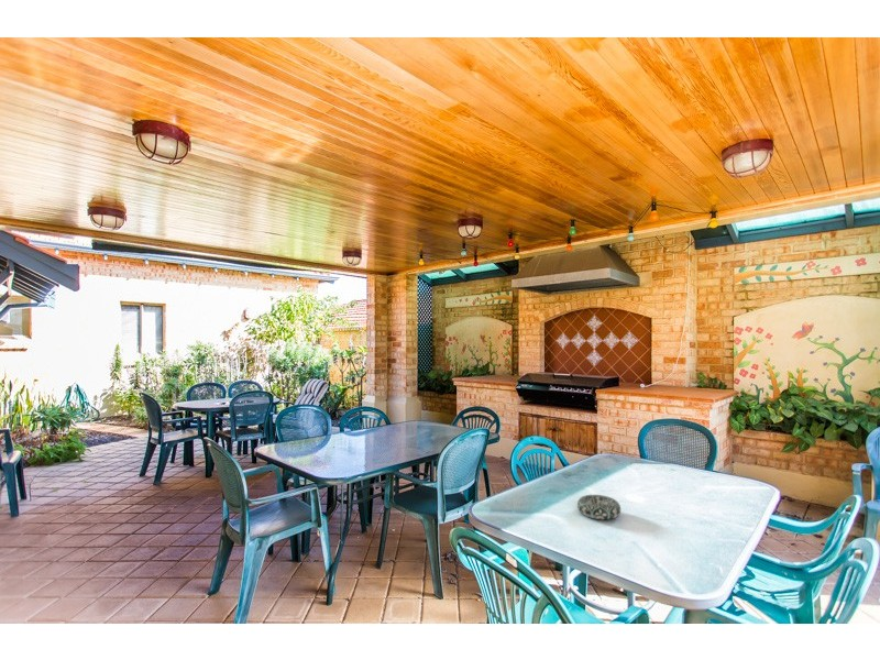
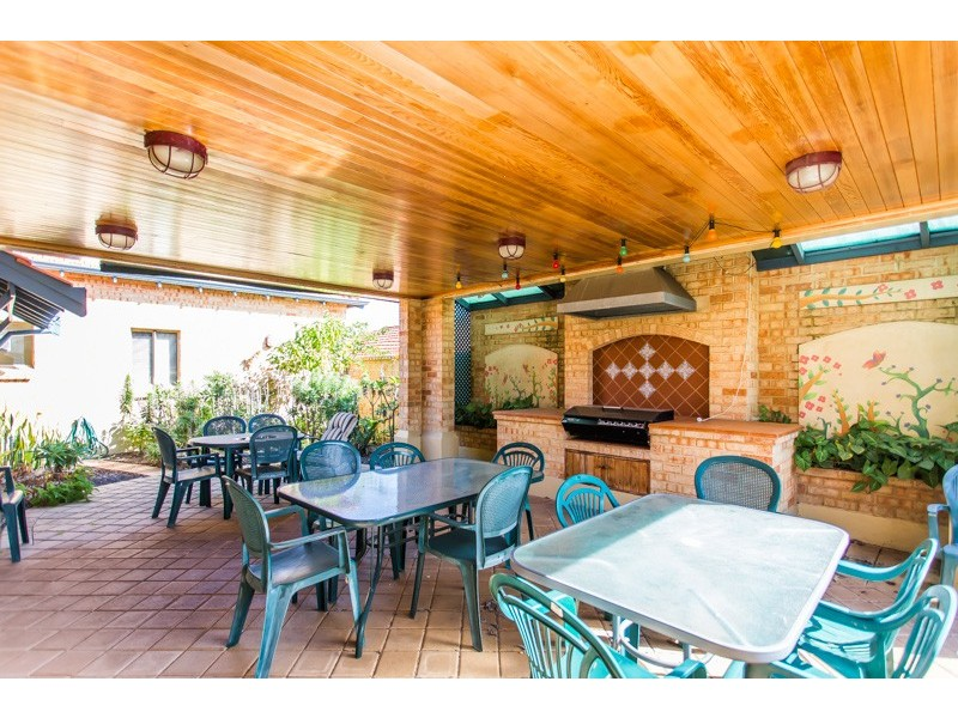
- decorative bowl [576,494,622,520]
